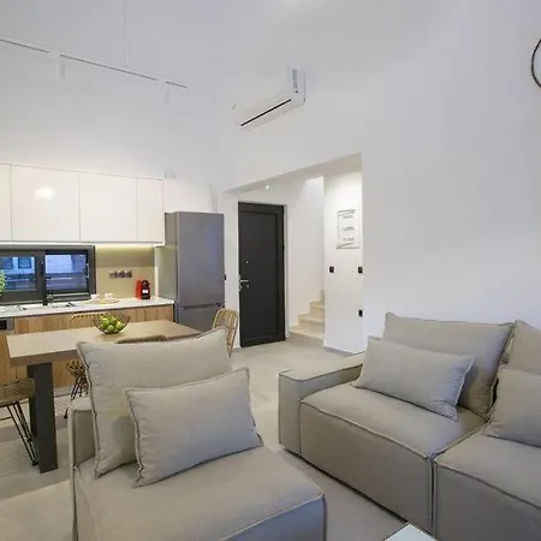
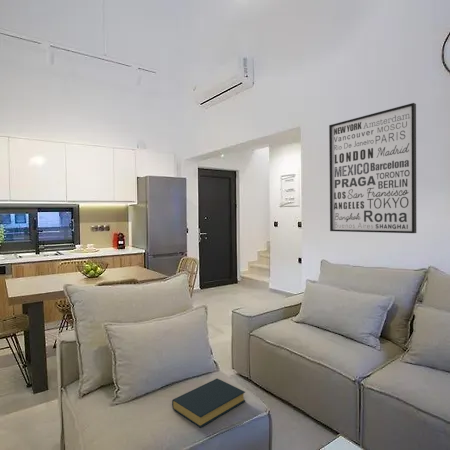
+ hardback book [171,378,246,428]
+ wall art [328,102,417,234]
